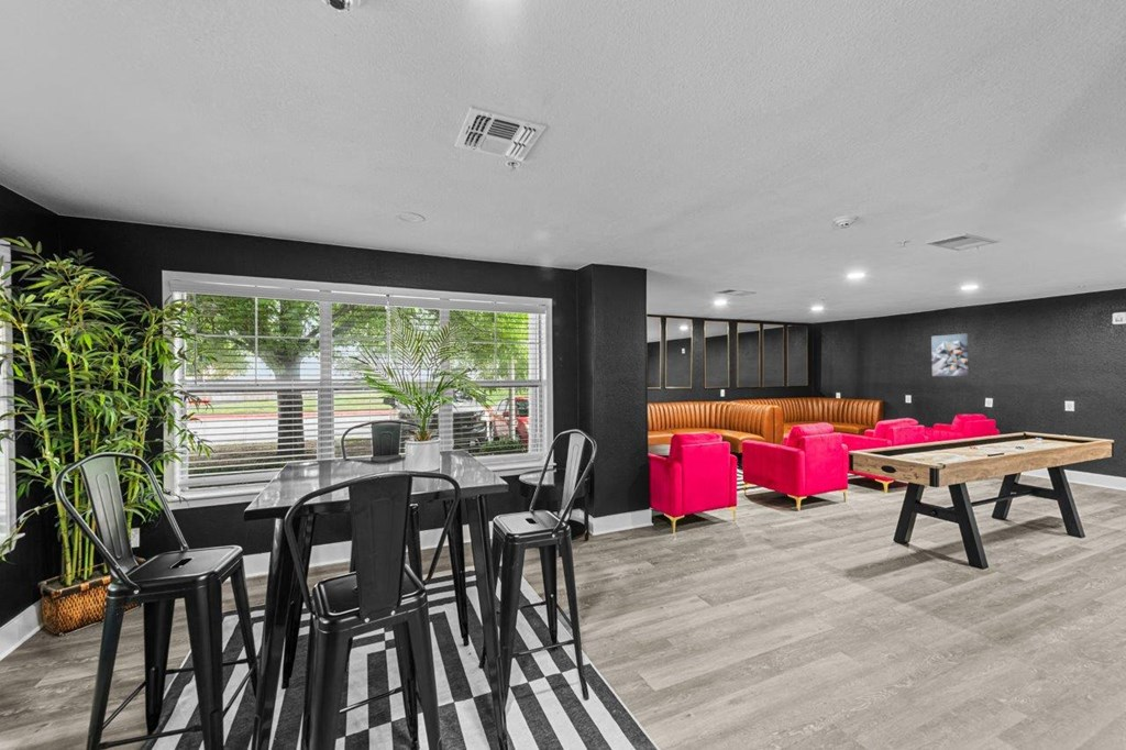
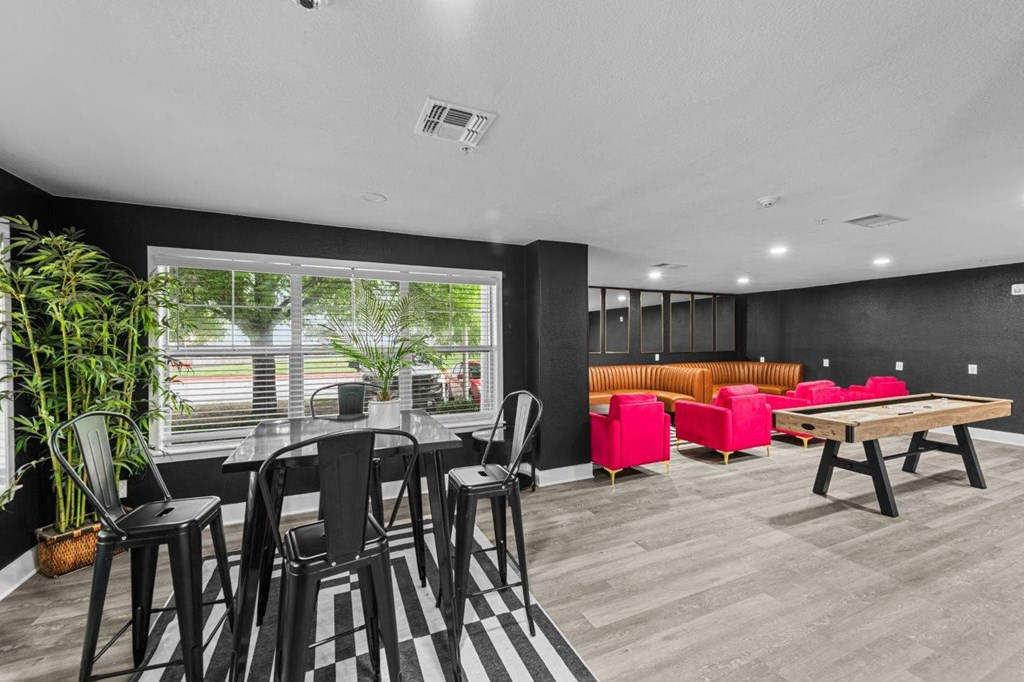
- wall art [930,332,970,377]
